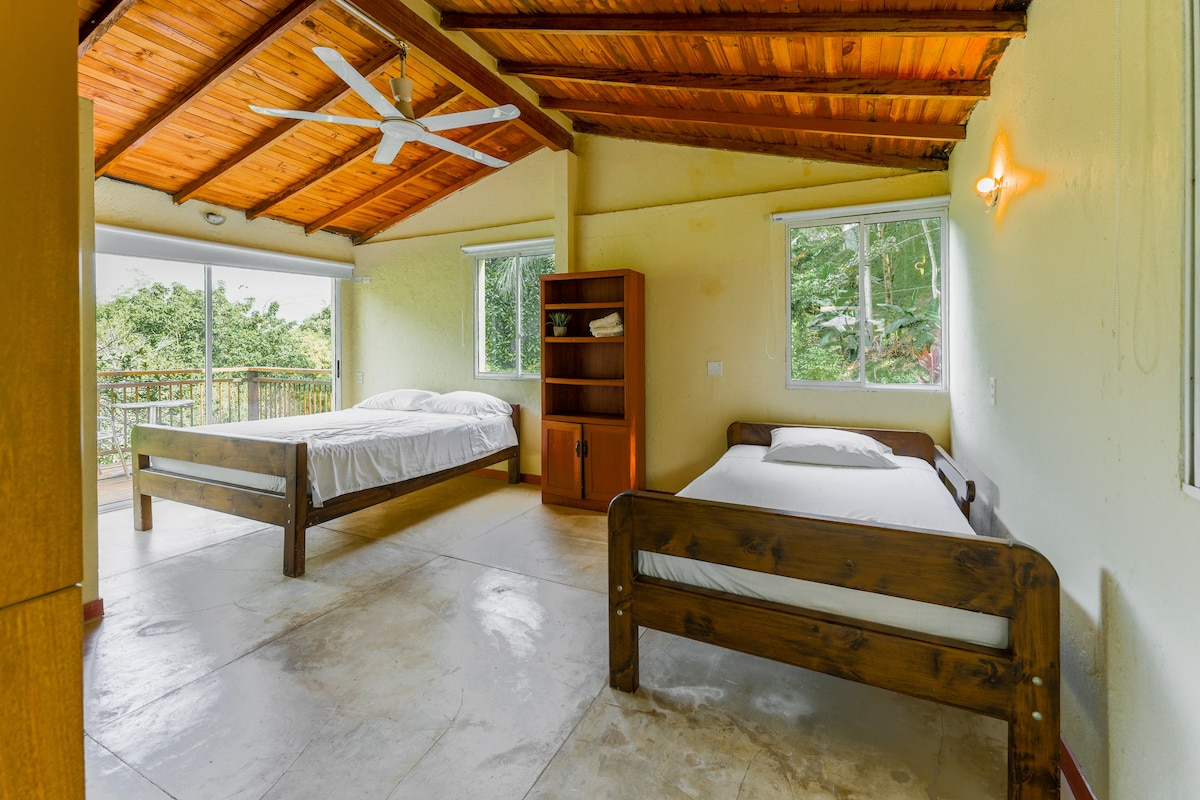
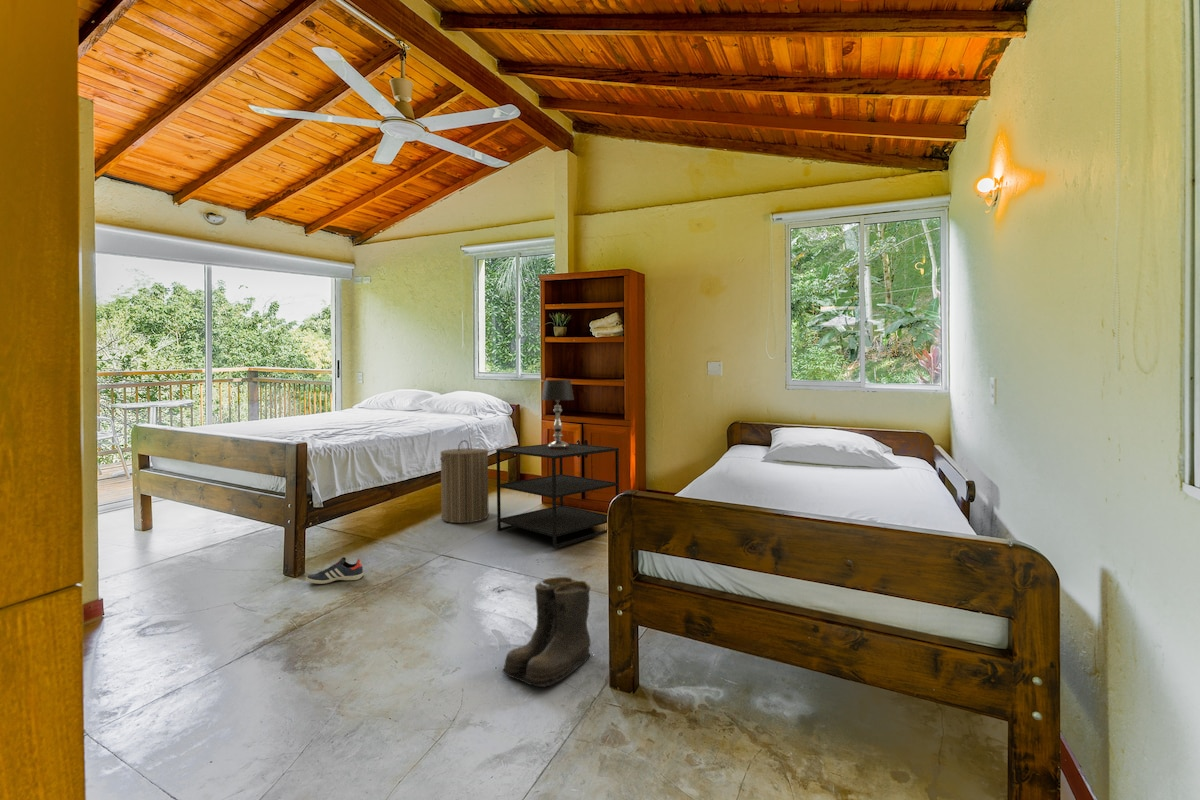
+ laundry hamper [439,439,490,524]
+ table lamp [540,379,575,449]
+ side table [495,442,620,549]
+ boots [501,576,592,688]
+ sneaker [305,556,364,585]
